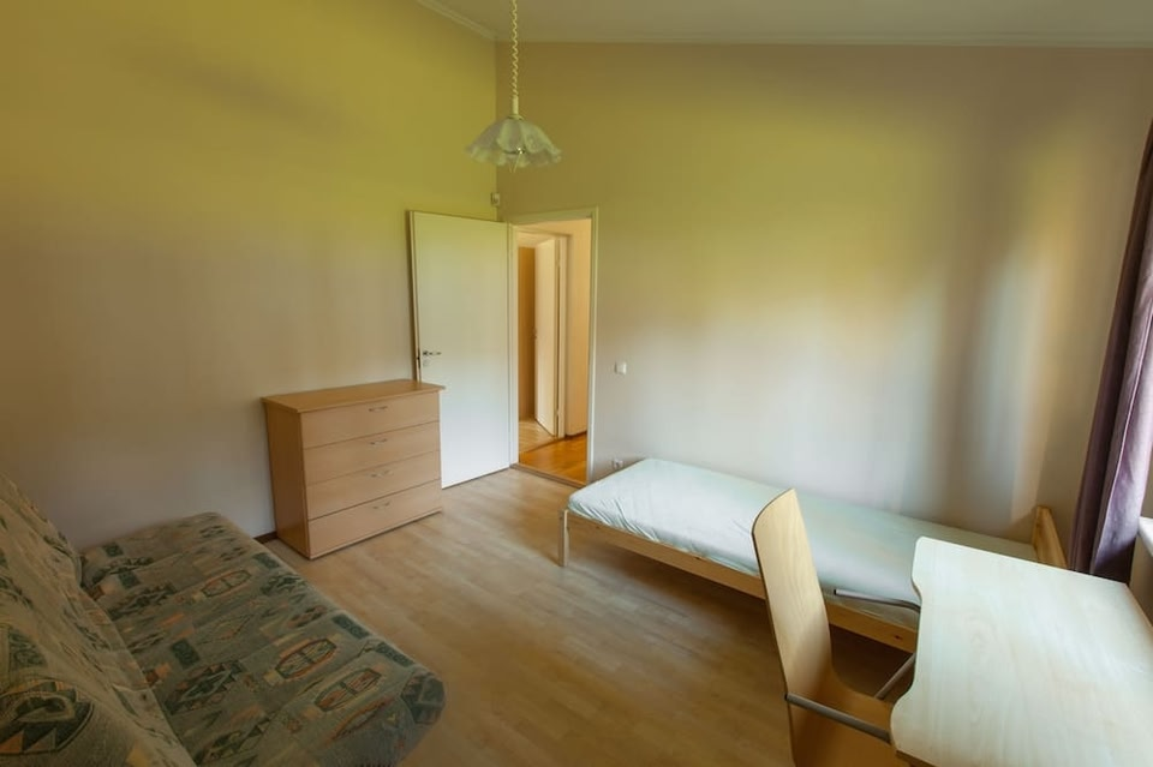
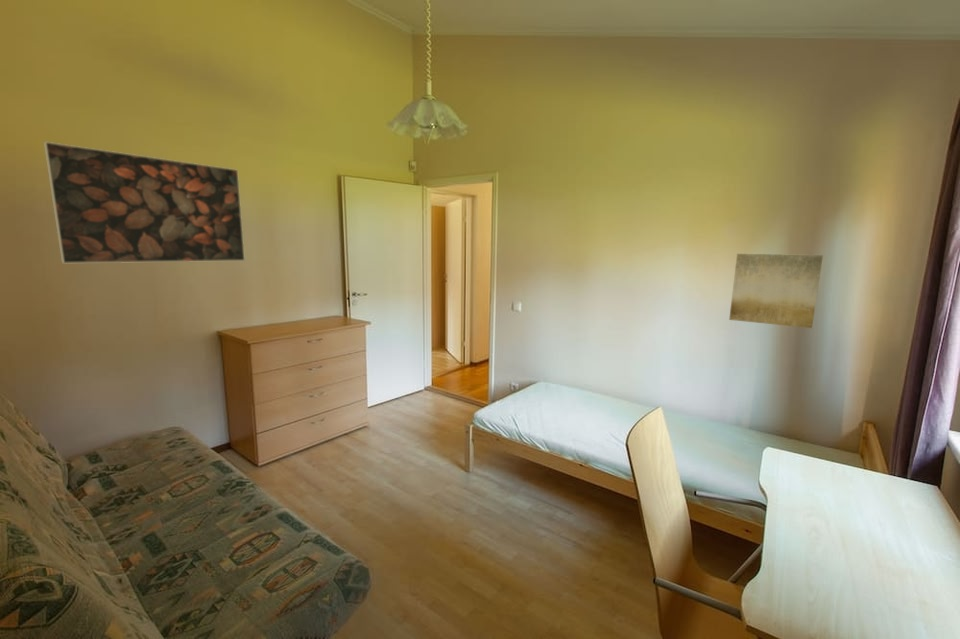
+ wall art [728,253,824,329]
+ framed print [43,141,246,264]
